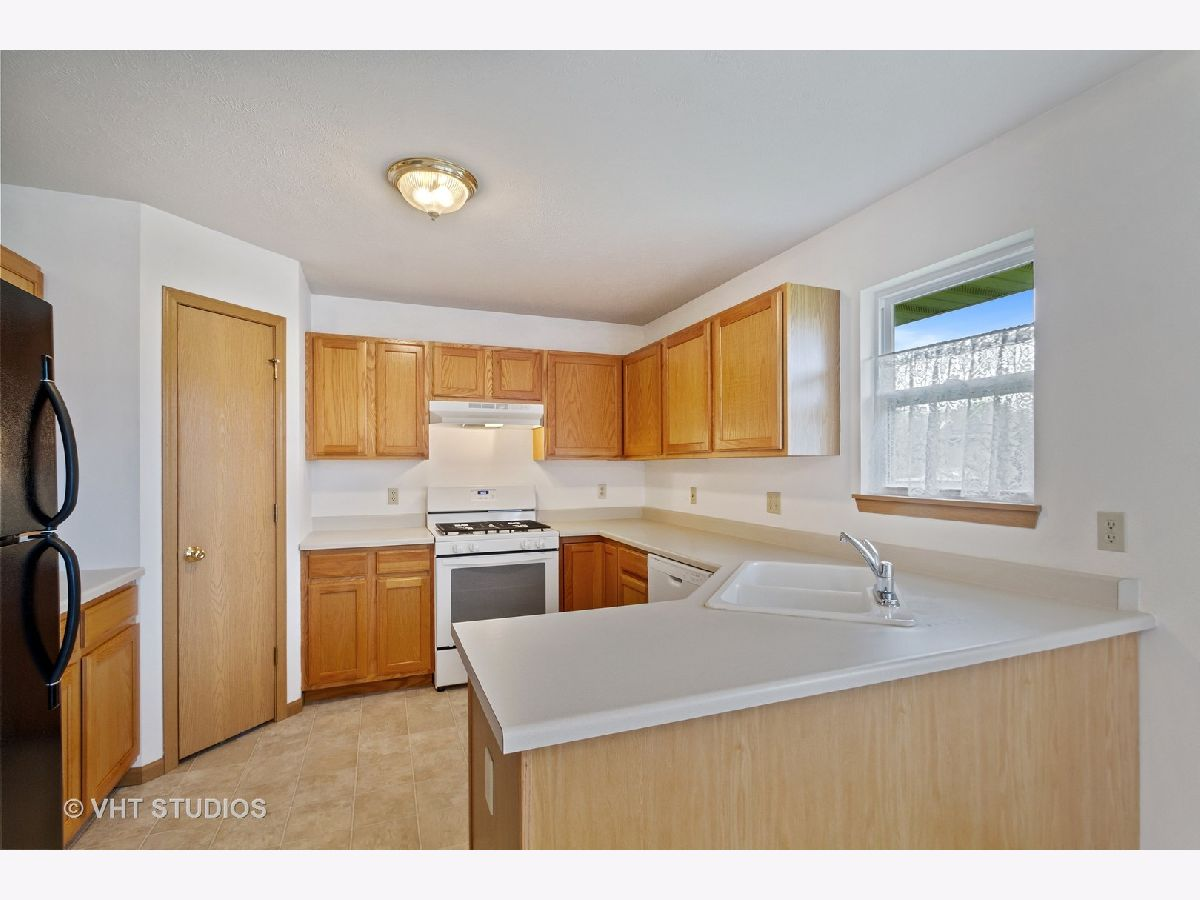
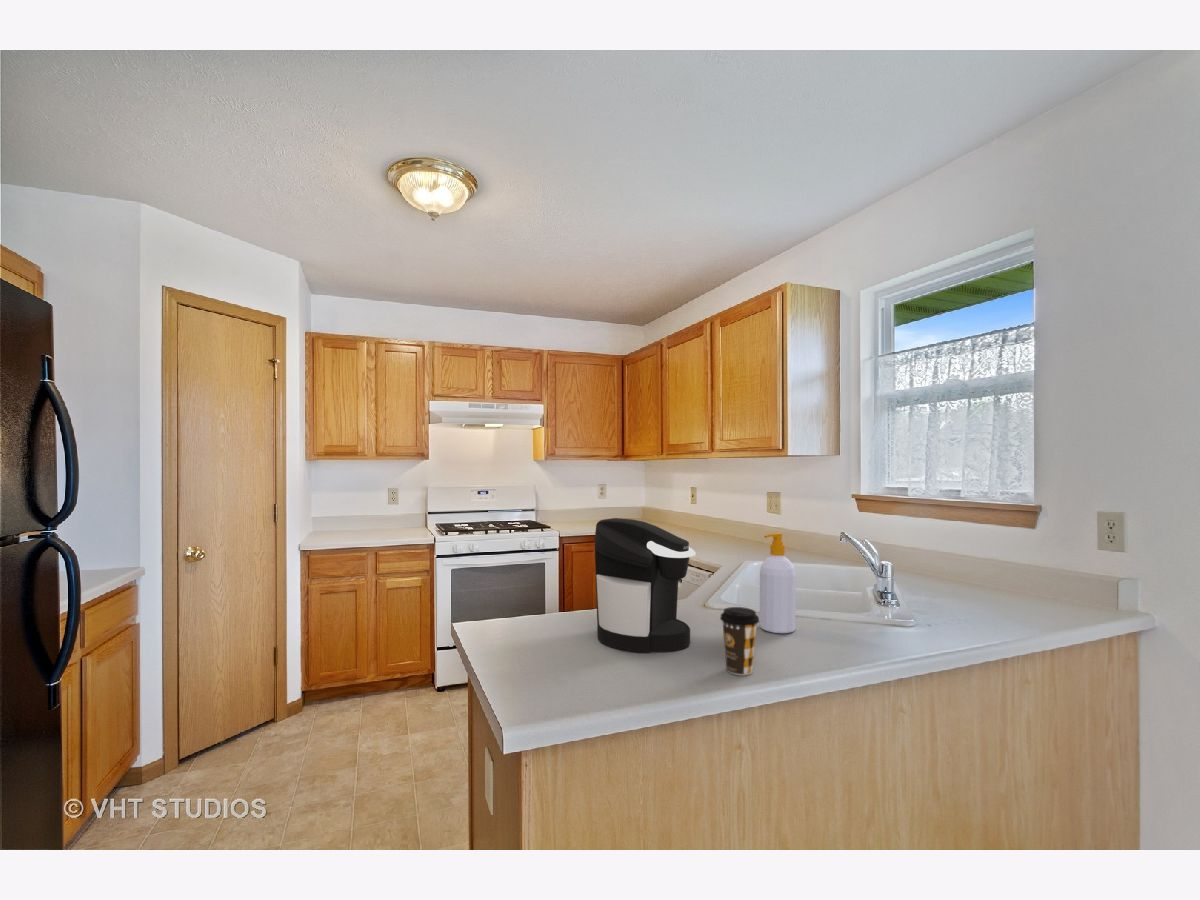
+ coffee maker [594,517,697,654]
+ soap bottle [759,532,796,634]
+ coffee cup [719,606,760,676]
